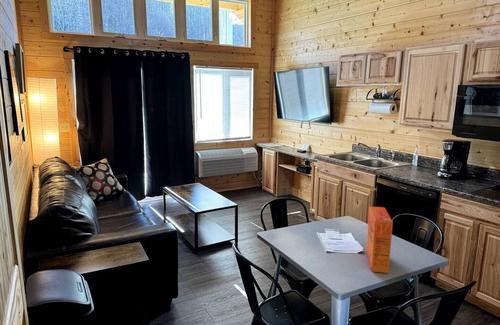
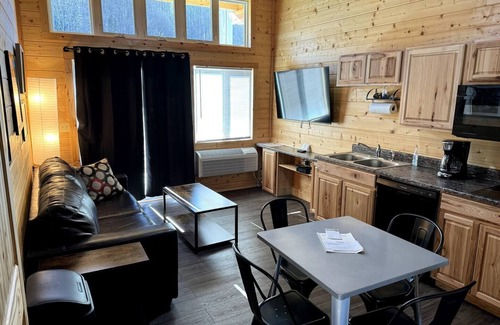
- cereal box [365,206,394,274]
